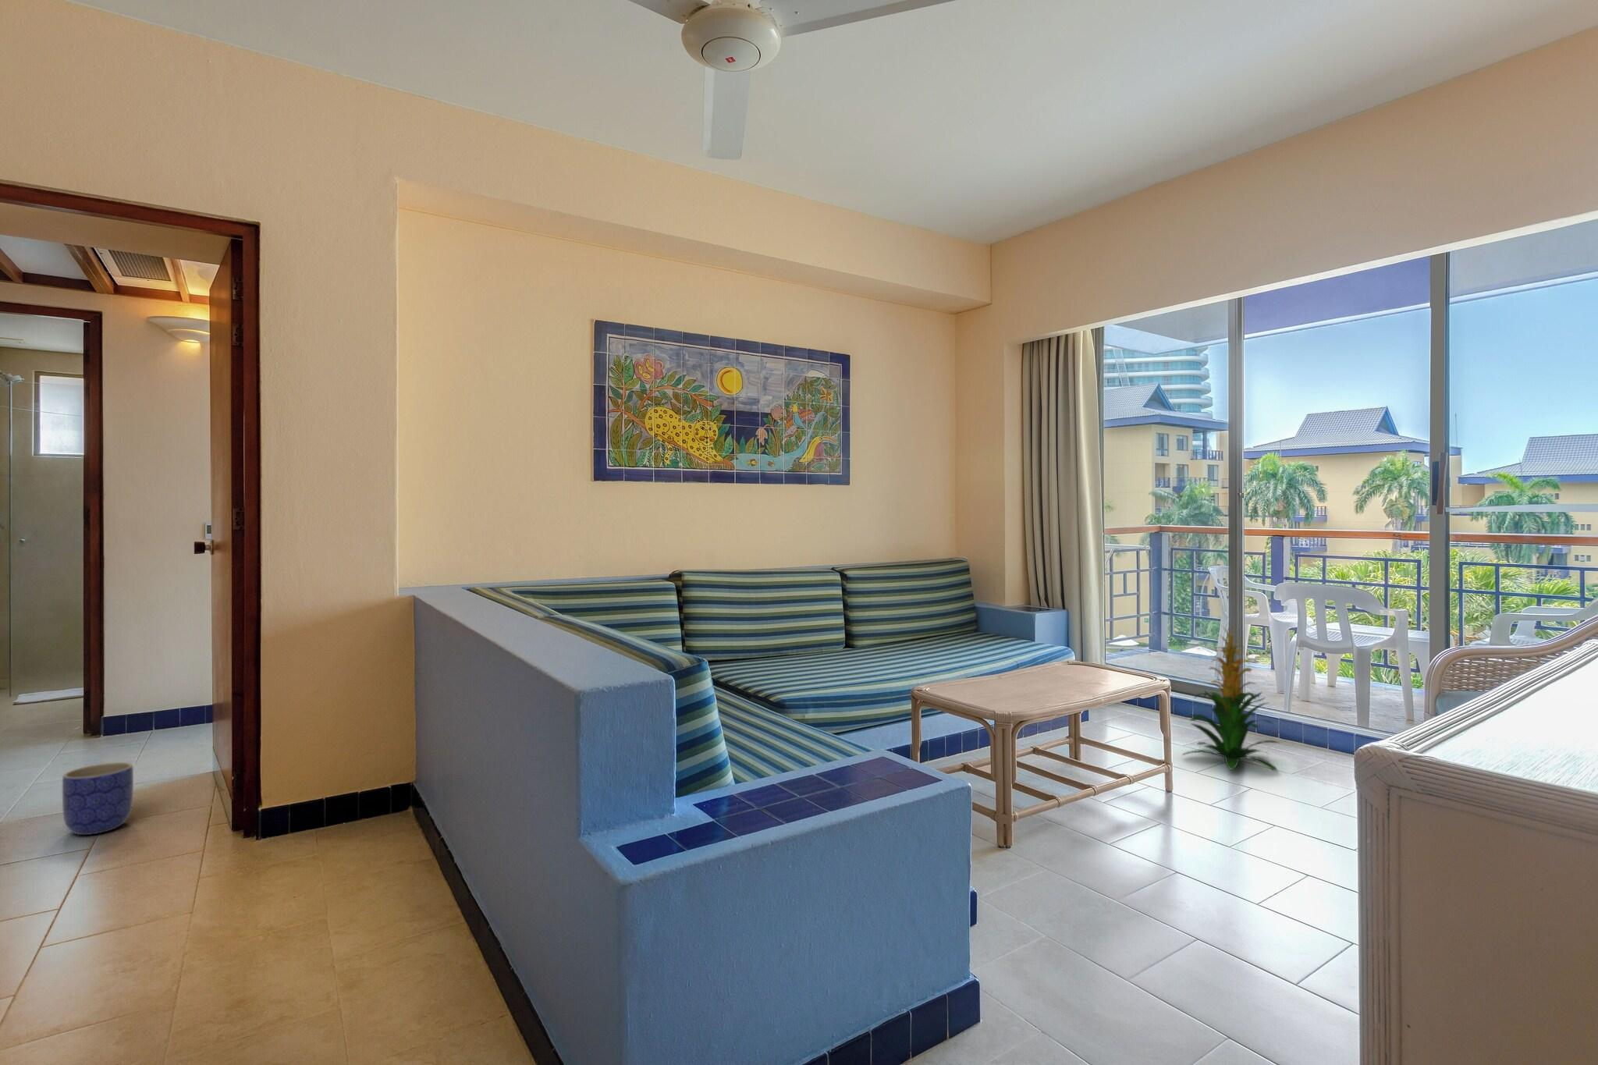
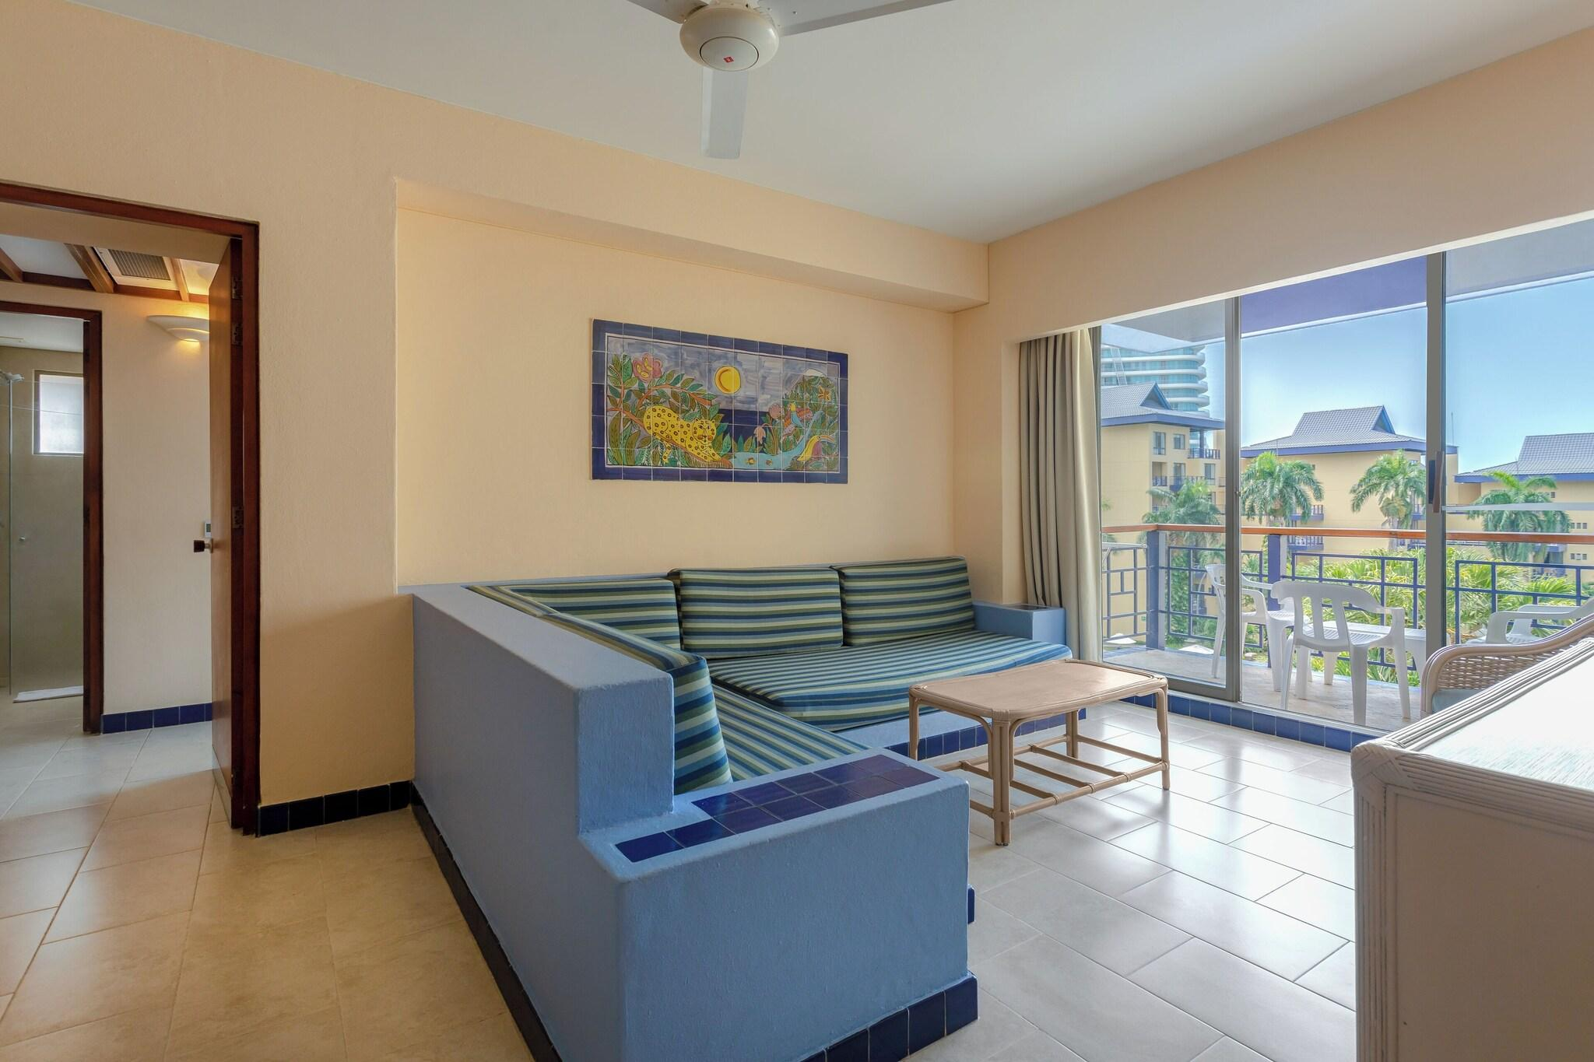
- planter [62,762,134,836]
- indoor plant [1181,625,1280,774]
